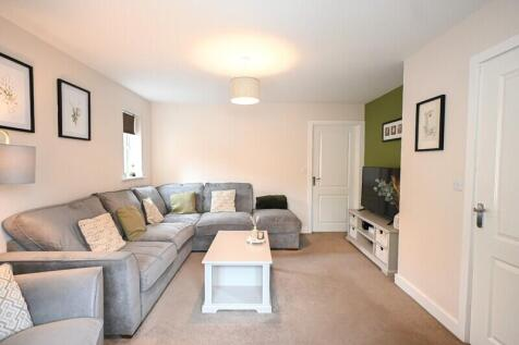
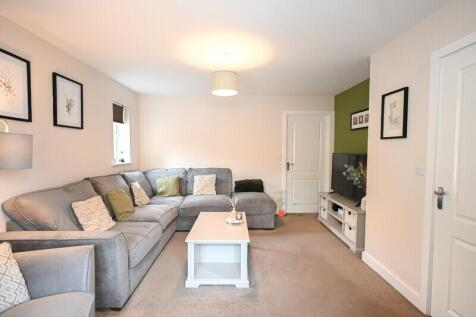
+ potted plant [272,189,298,218]
